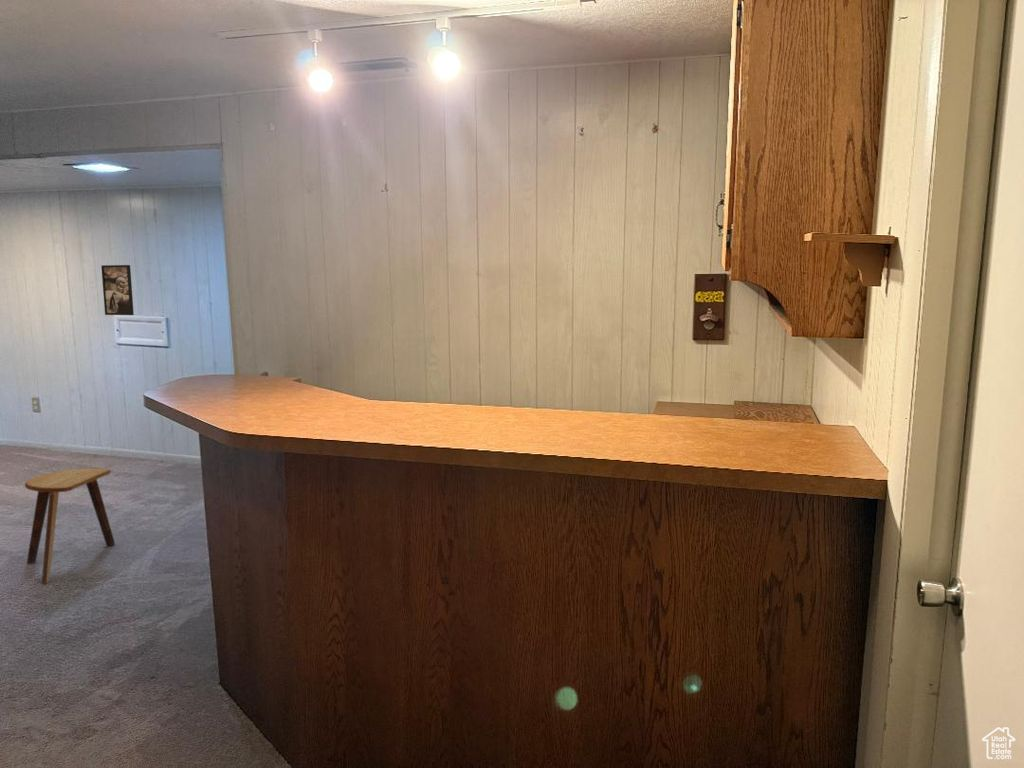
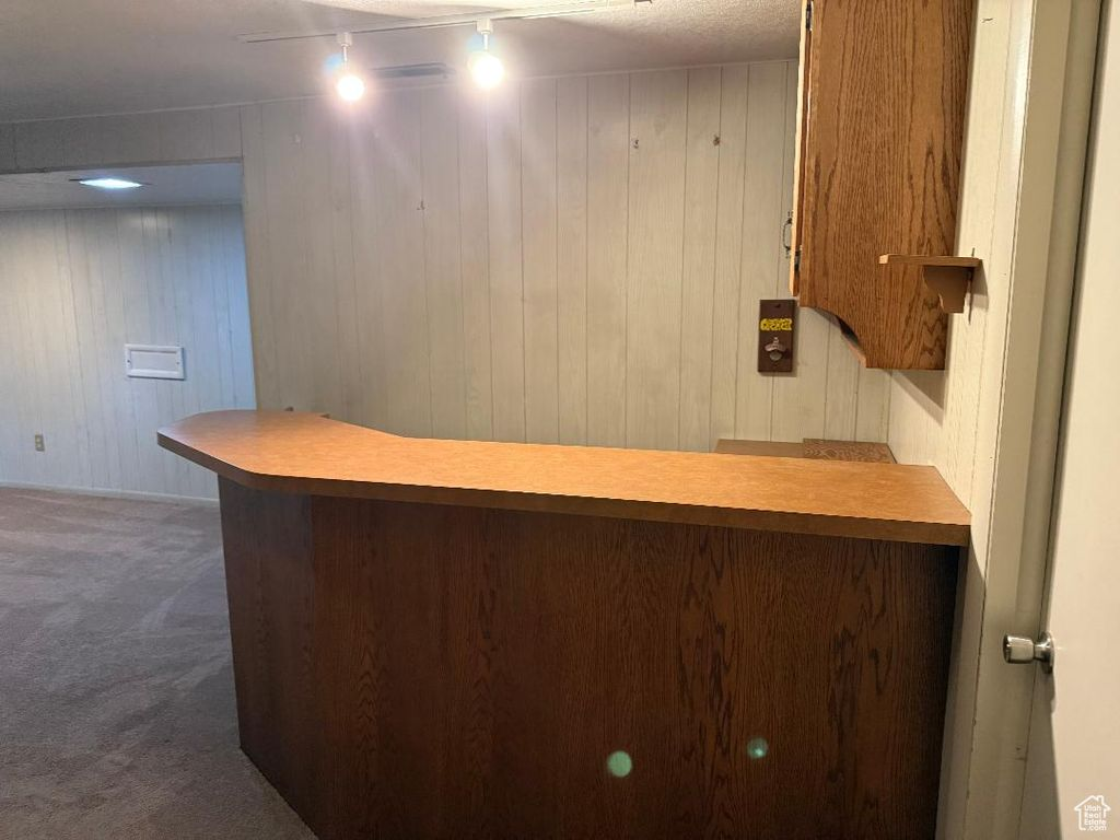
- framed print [100,264,135,316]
- stool [24,468,116,584]
